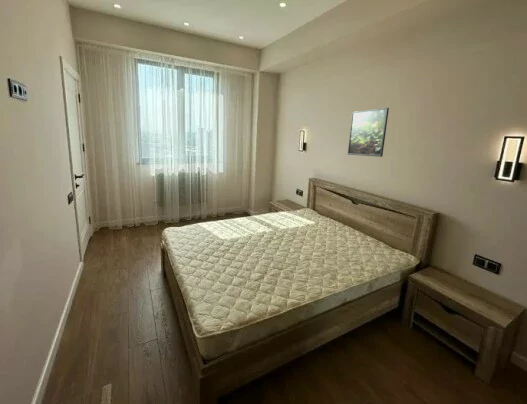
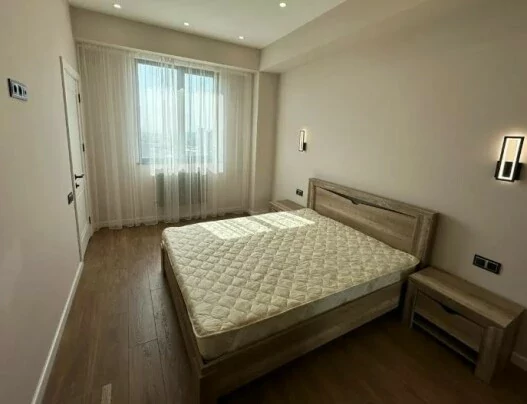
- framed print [347,107,390,158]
